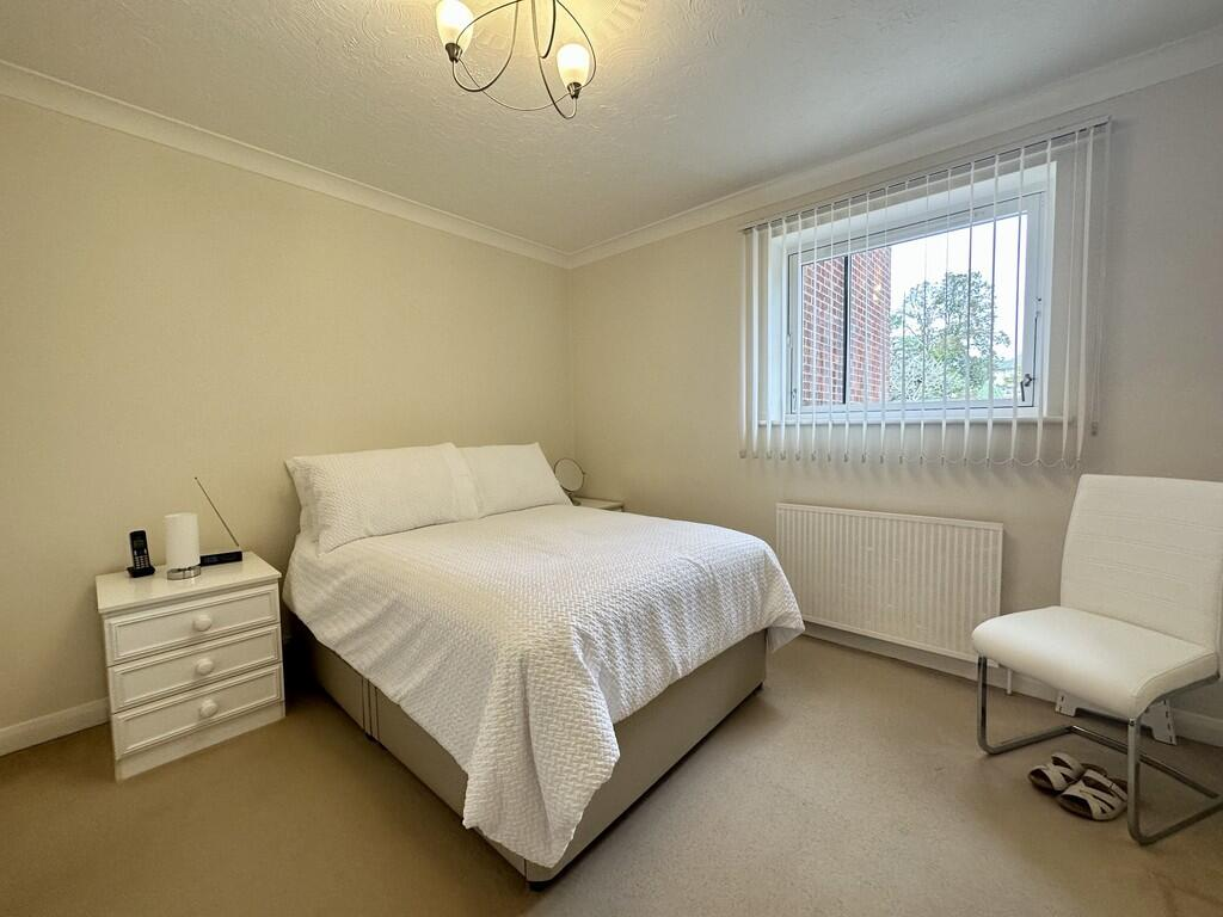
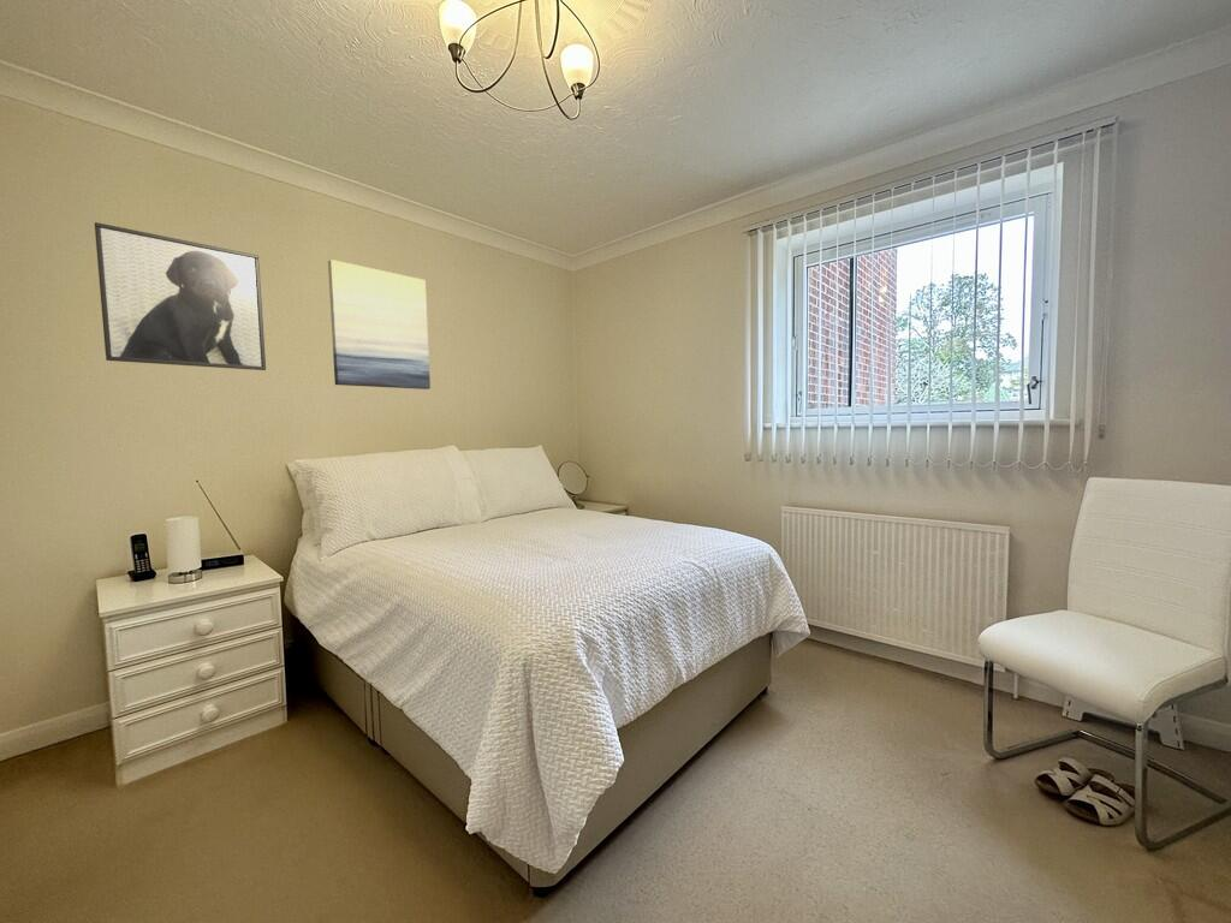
+ wall art [327,258,432,391]
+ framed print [94,221,267,371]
